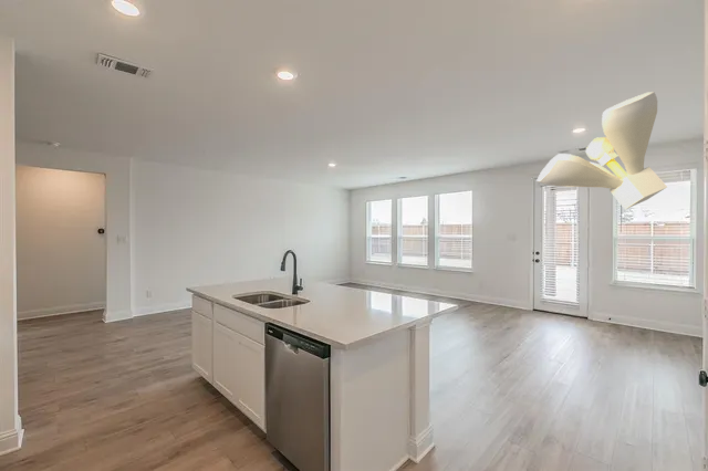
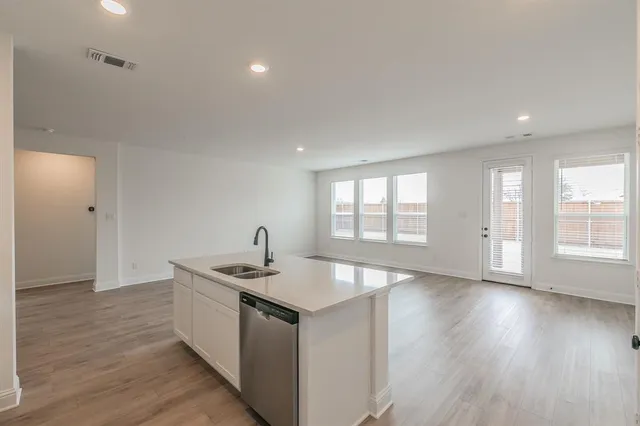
- ceiling fan [535,91,668,210]
